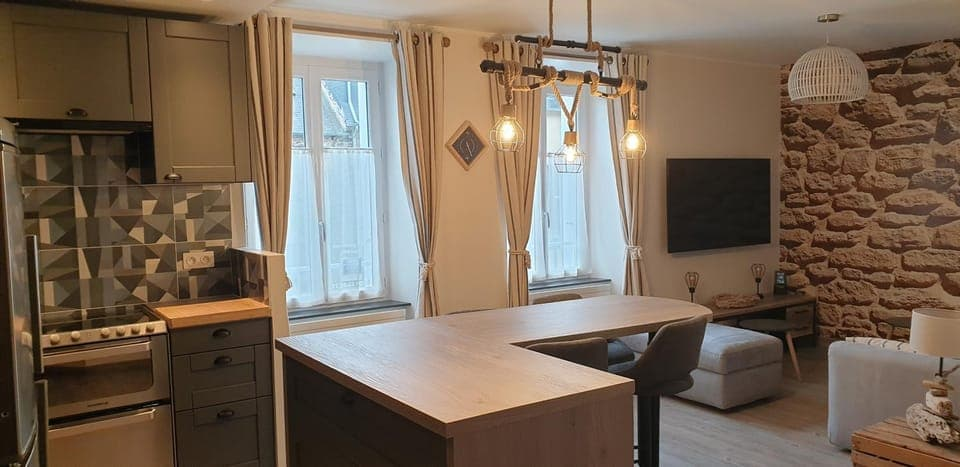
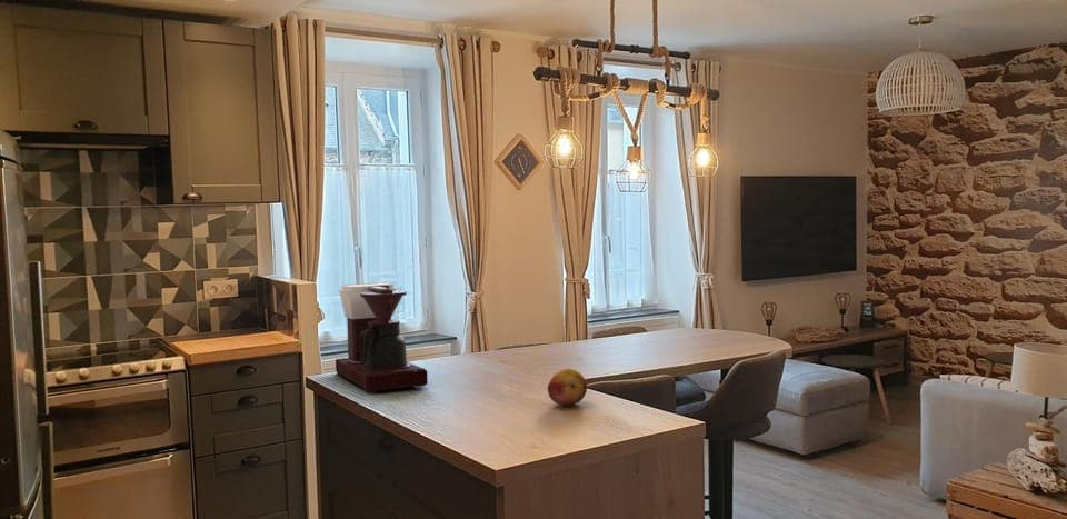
+ fruit [547,368,588,407]
+ coffee maker [335,281,429,393]
